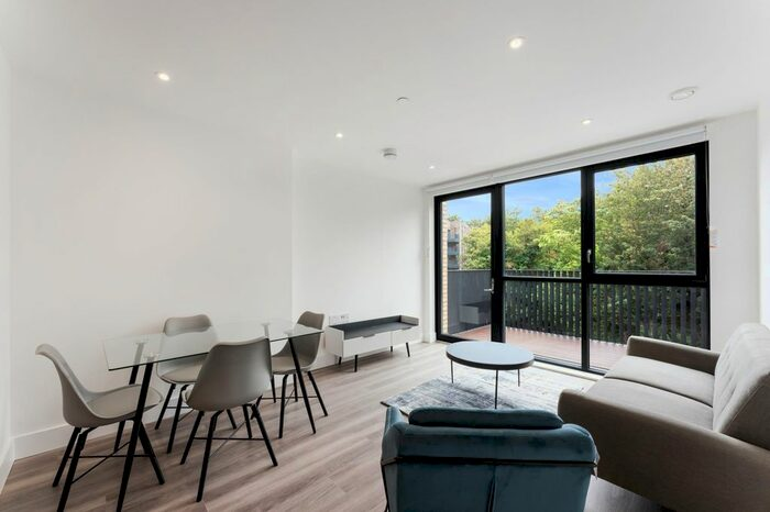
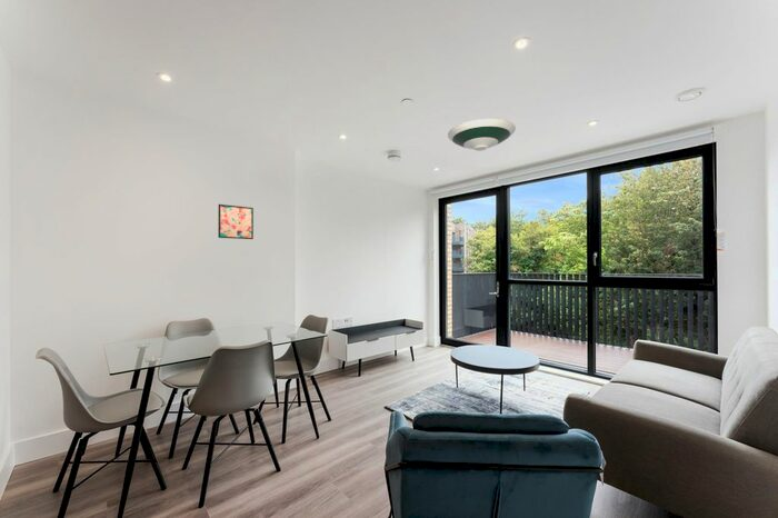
+ wall art [217,203,255,240]
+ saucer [447,118,517,152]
